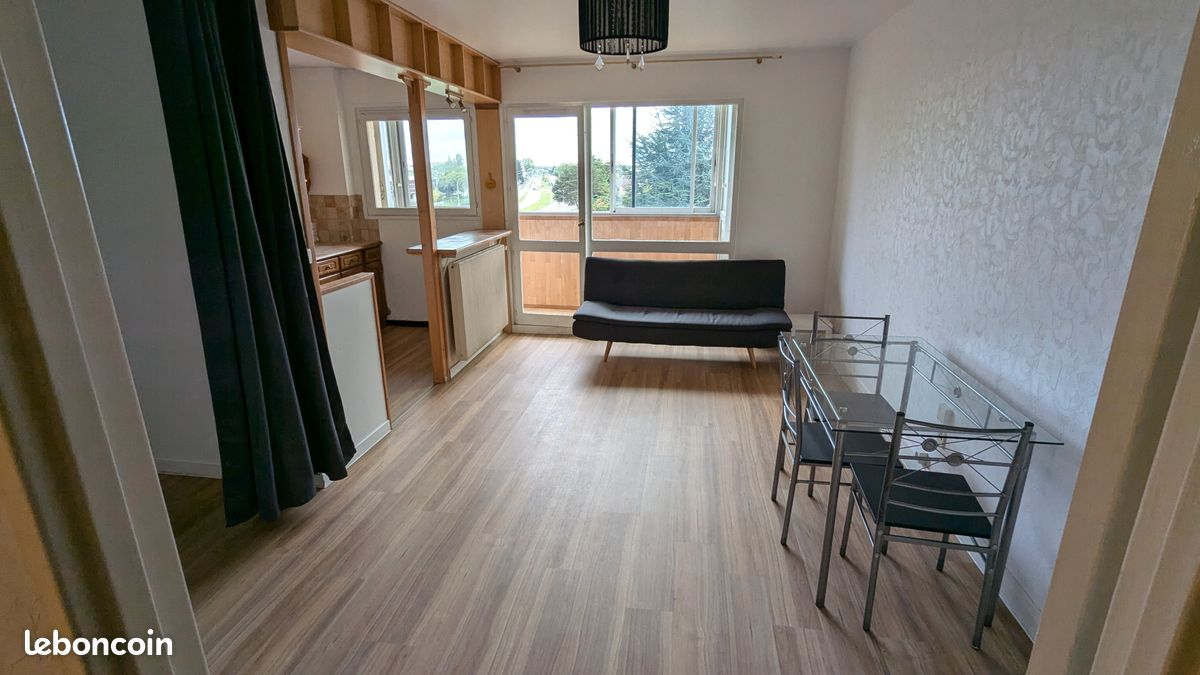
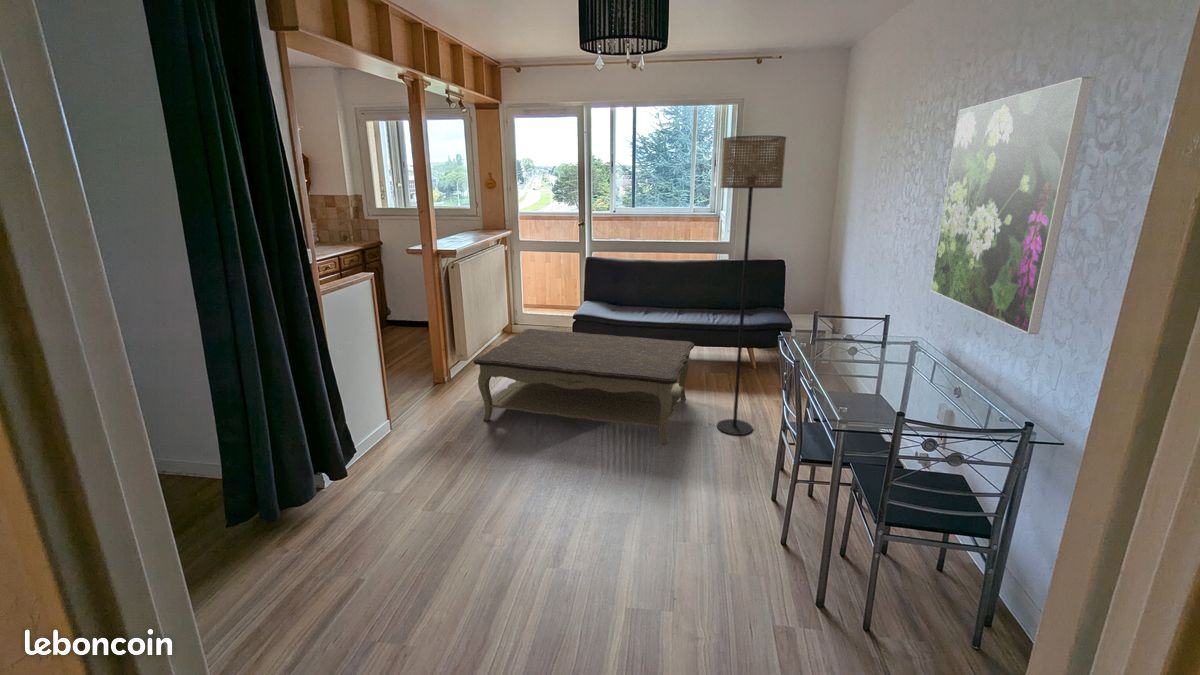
+ floor lamp [716,135,787,436]
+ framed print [929,76,1095,335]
+ coffee table [473,328,695,445]
